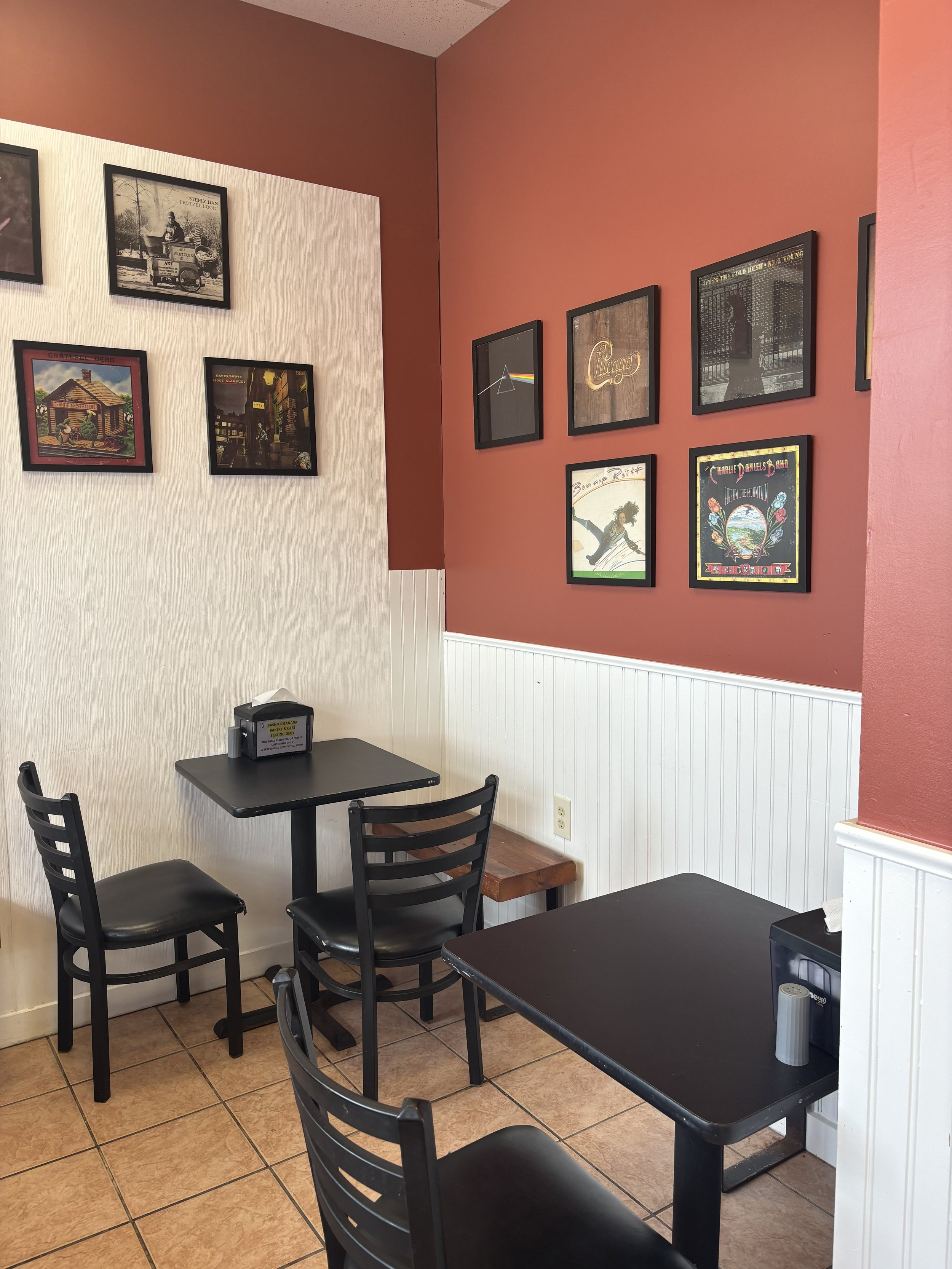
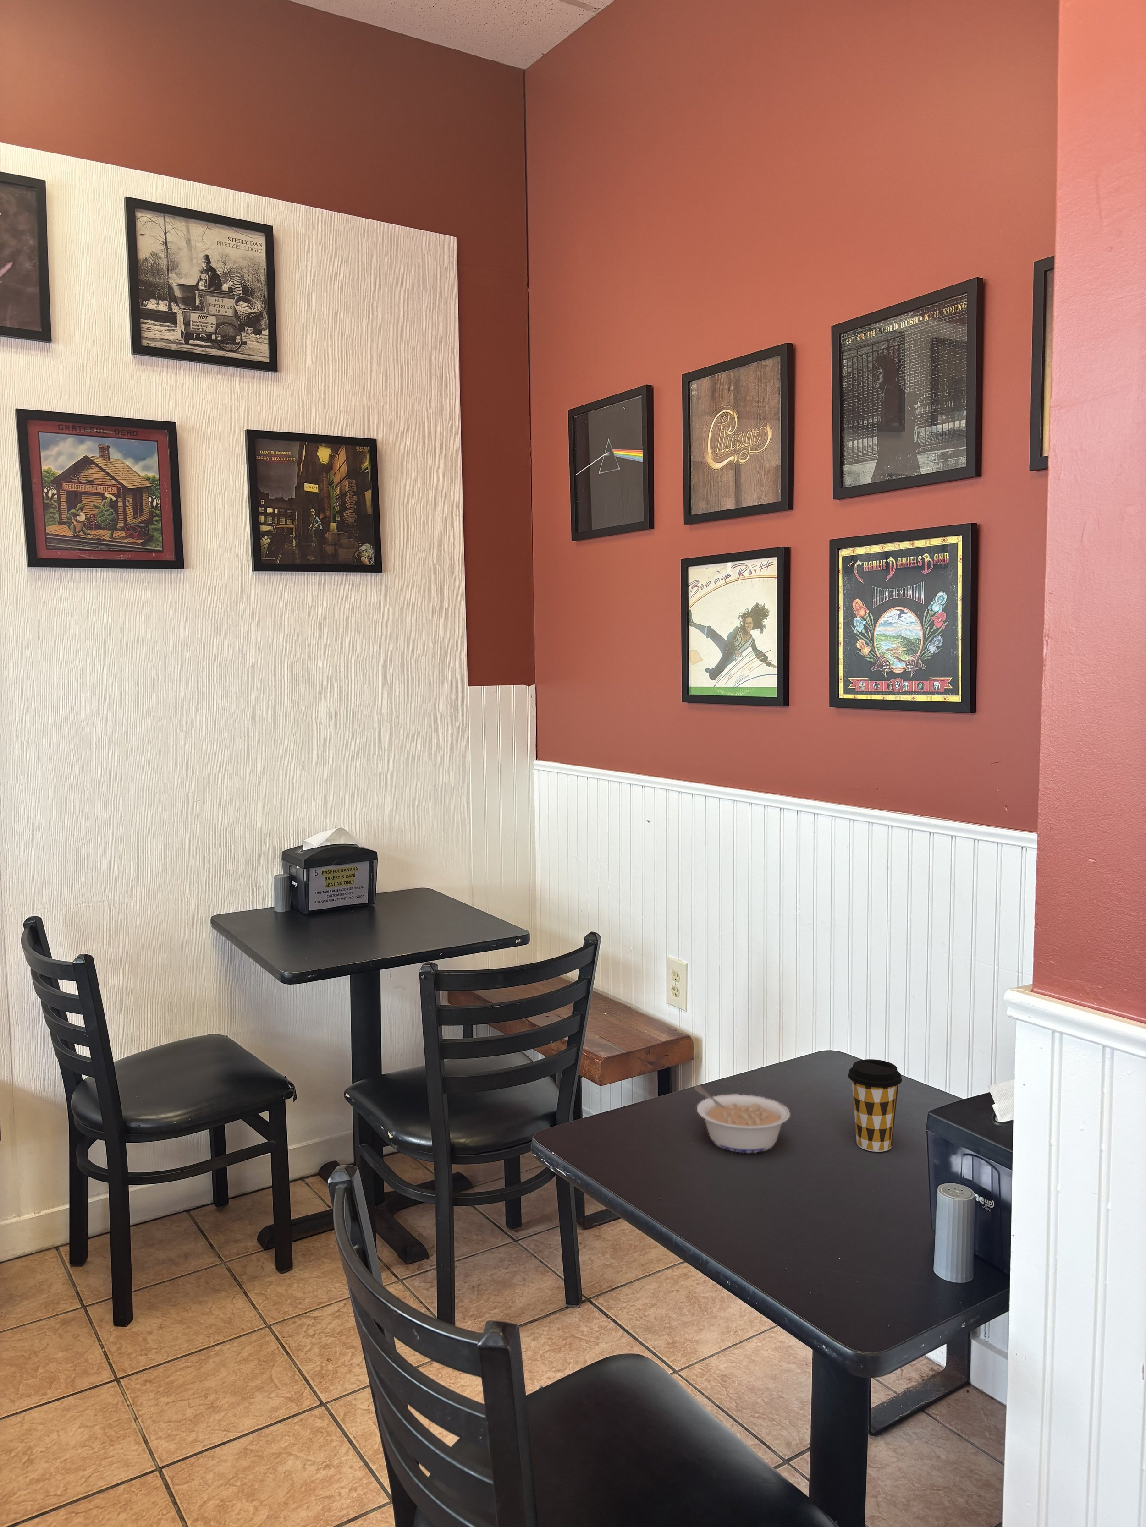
+ legume [693,1084,791,1153]
+ coffee cup [847,1059,903,1153]
